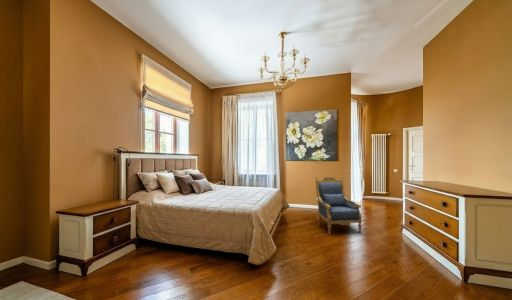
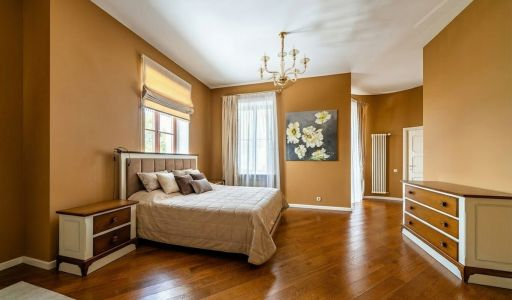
- armchair [314,175,363,236]
